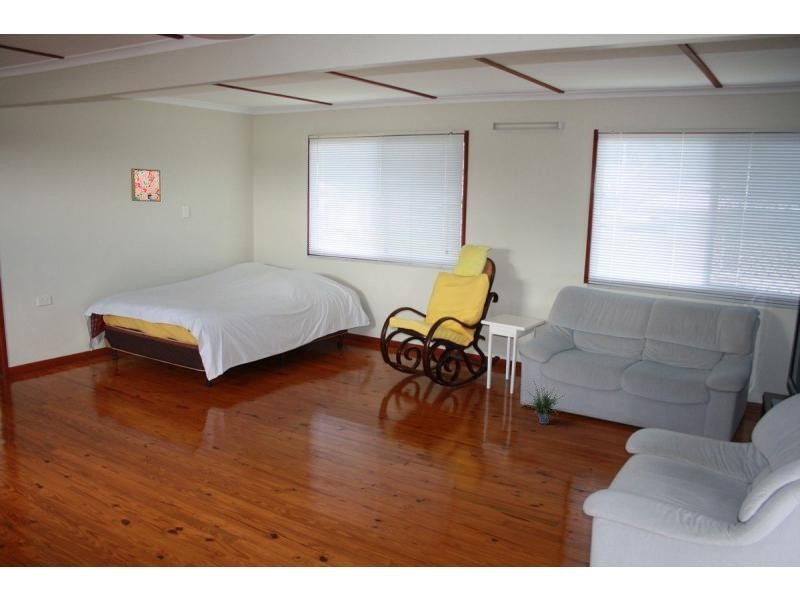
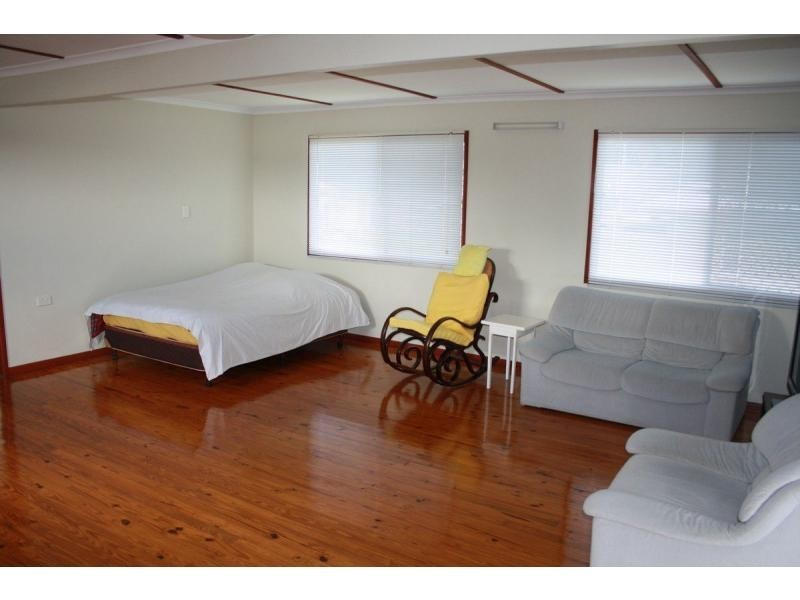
- wall art [130,167,162,203]
- potted plant [522,379,567,425]
